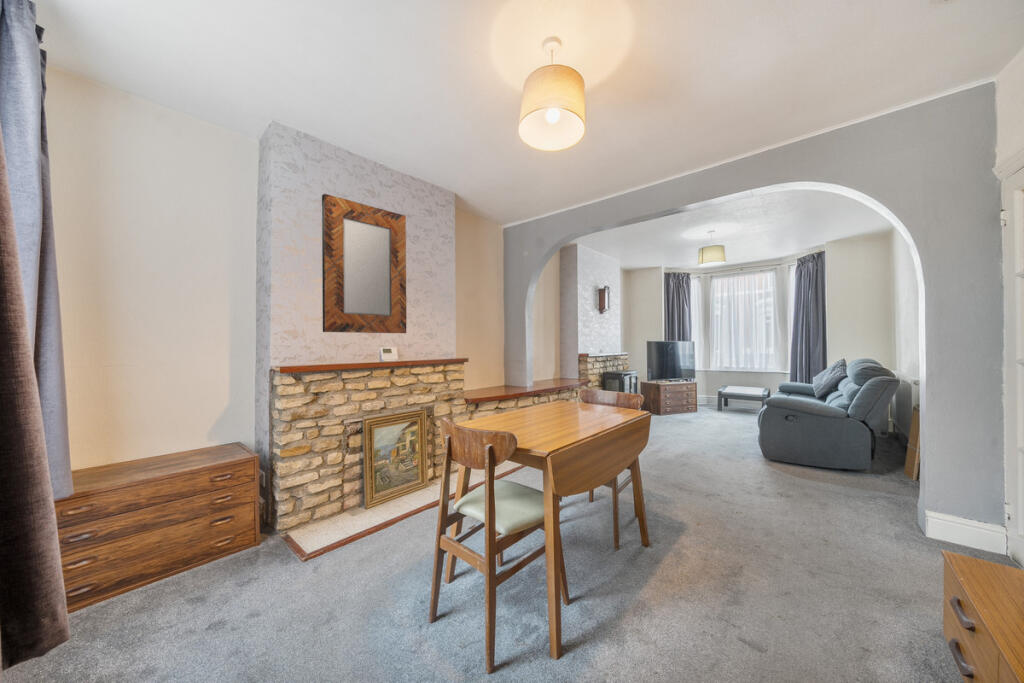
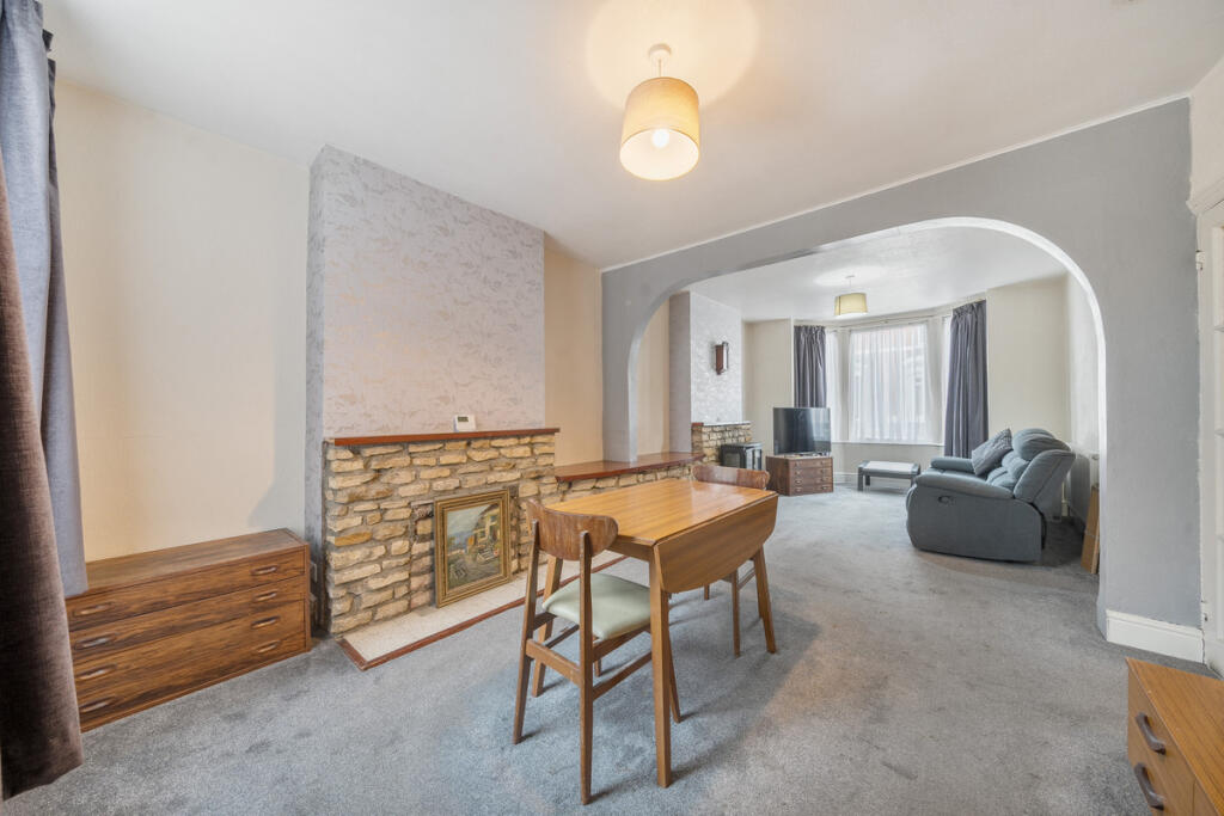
- home mirror [321,193,407,334]
